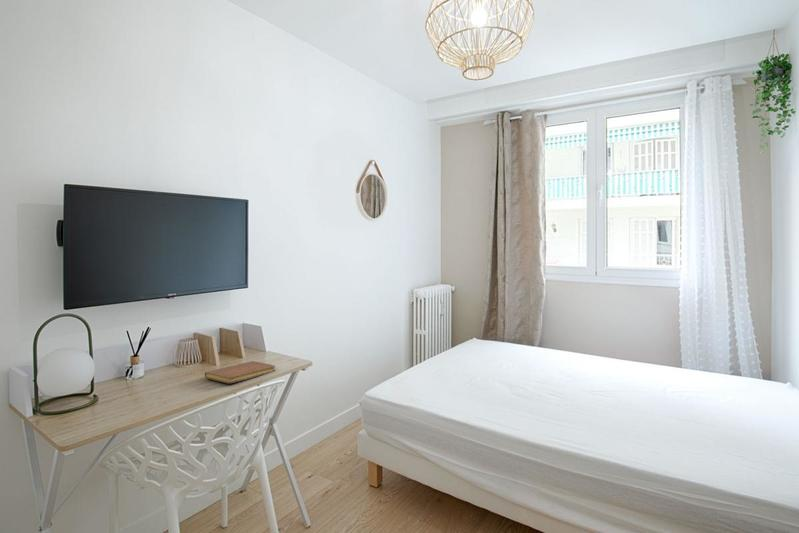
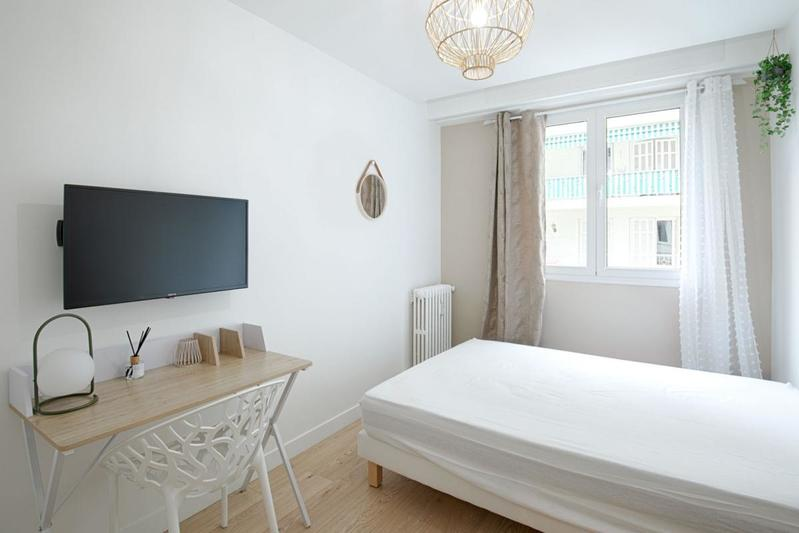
- notebook [204,360,277,385]
